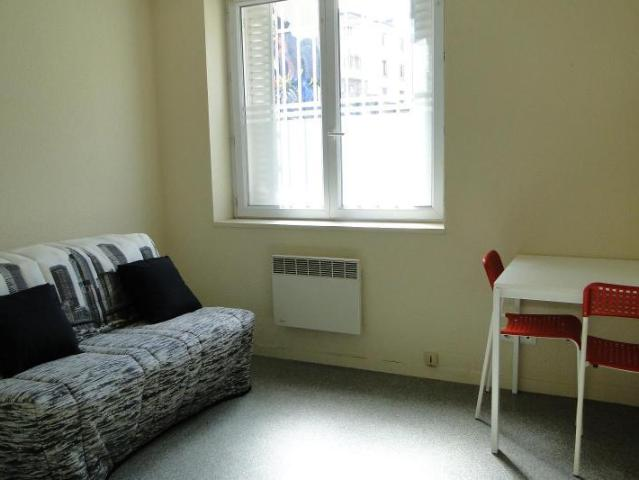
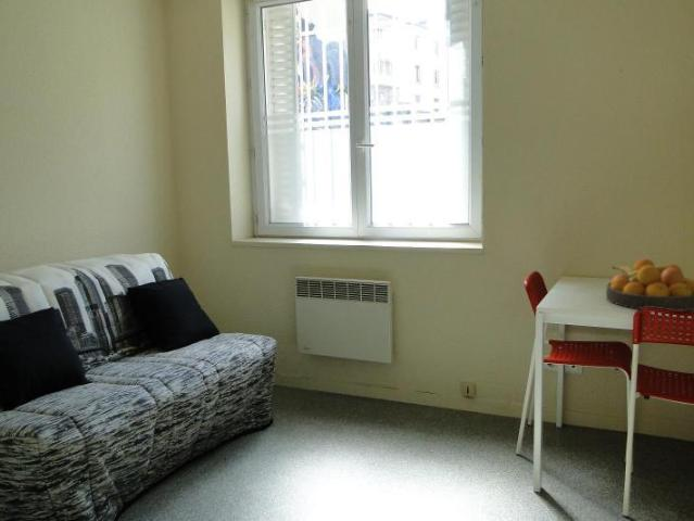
+ fruit bowl [605,257,694,313]
